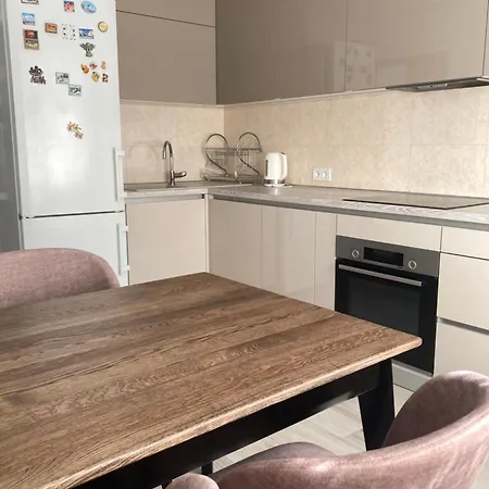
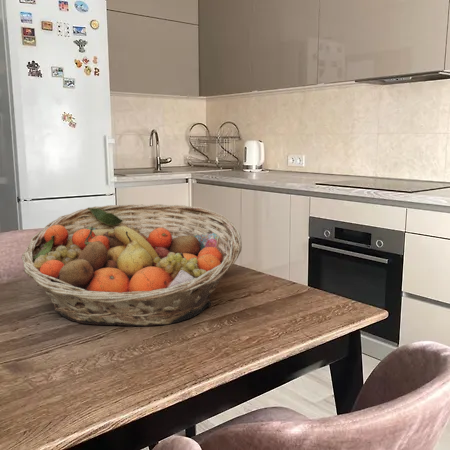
+ fruit basket [21,203,243,327]
